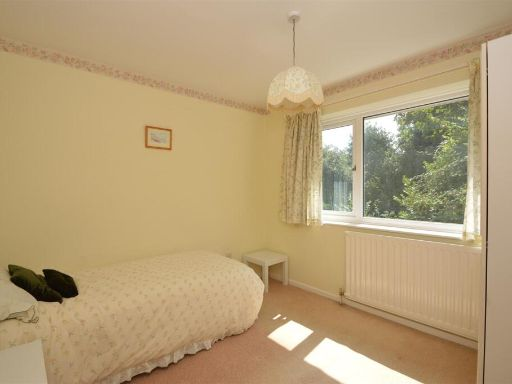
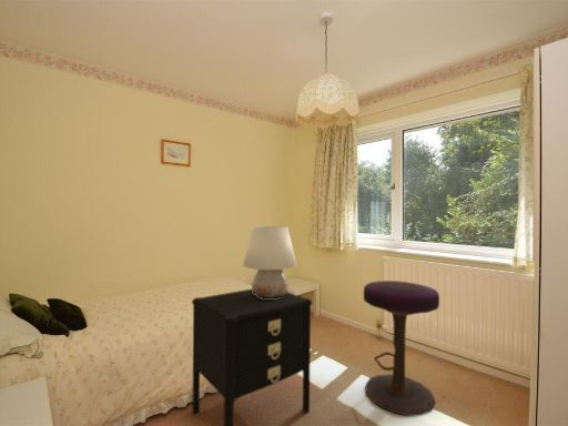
+ nightstand [191,287,313,426]
+ stool [363,280,440,416]
+ table lamp [242,225,298,298]
